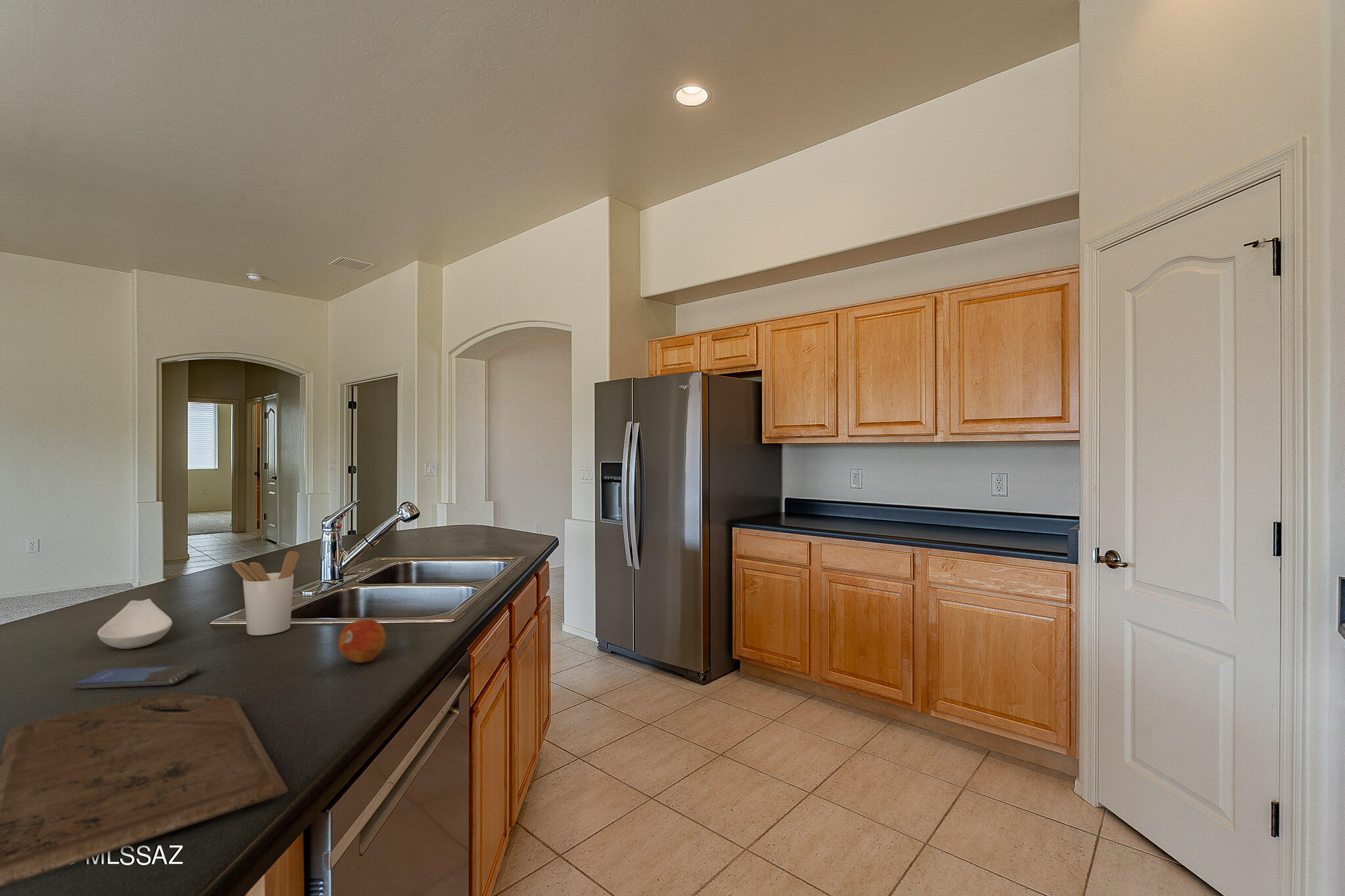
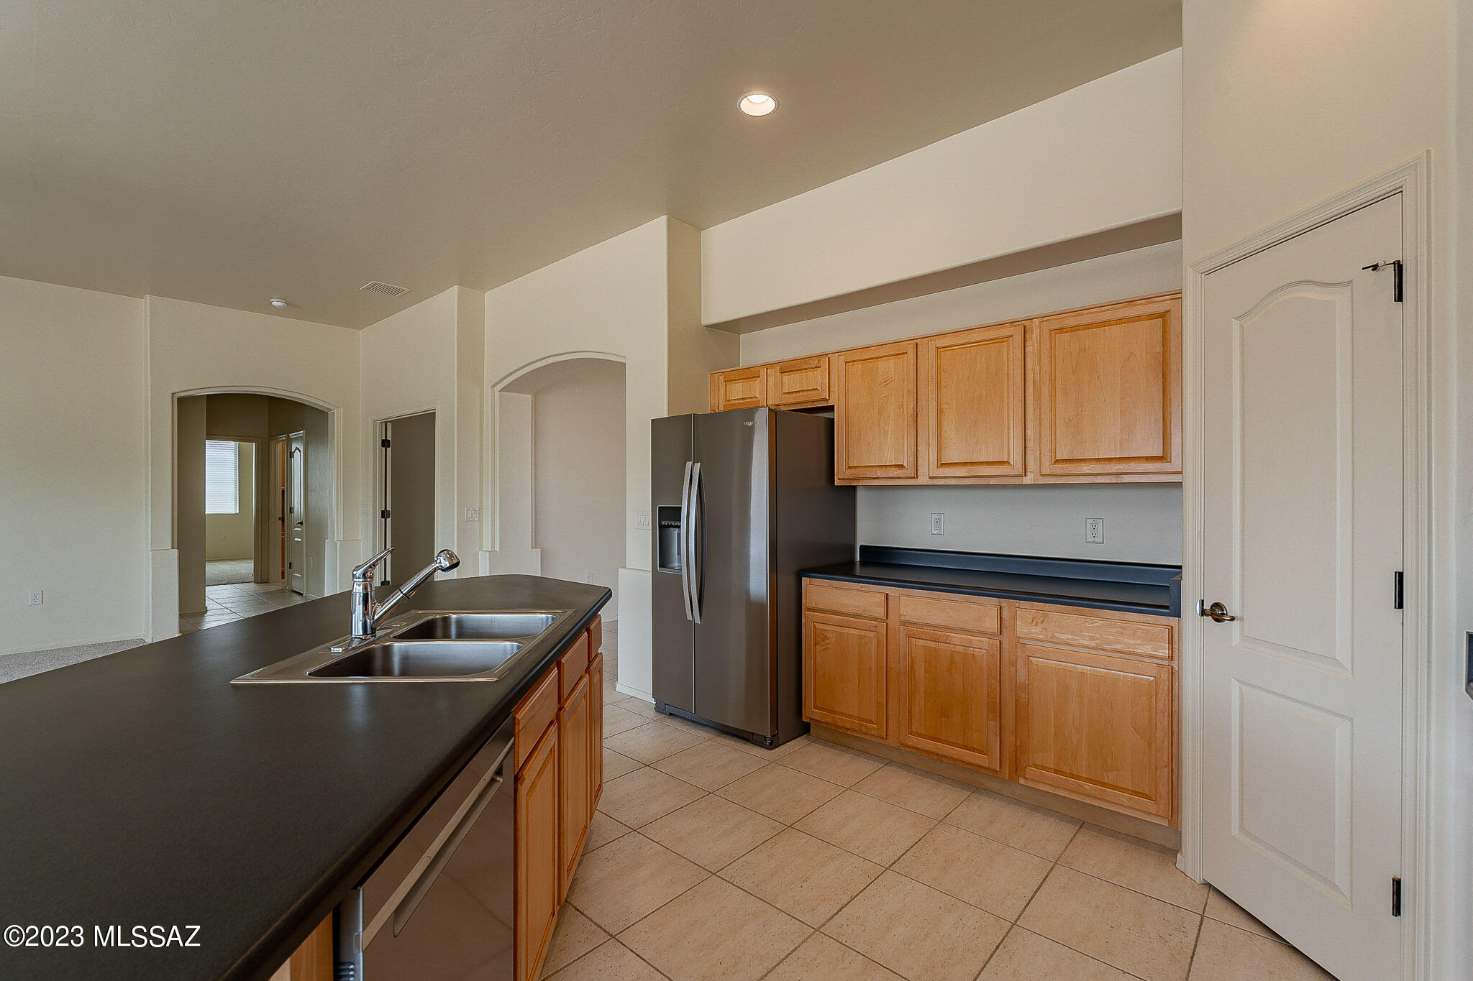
- utensil holder [230,551,299,636]
- cutting board [0,692,289,889]
- spoon rest [97,598,173,649]
- smartphone [73,665,201,689]
- fruit [338,618,386,664]
